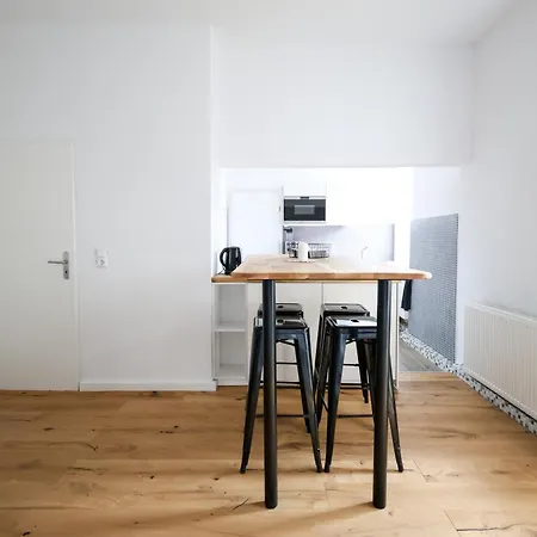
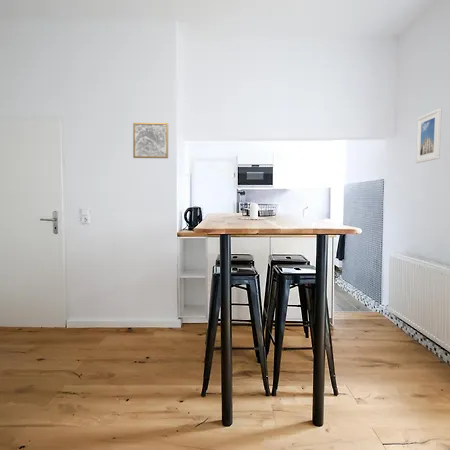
+ wall art [132,122,169,159]
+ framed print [415,107,443,164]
